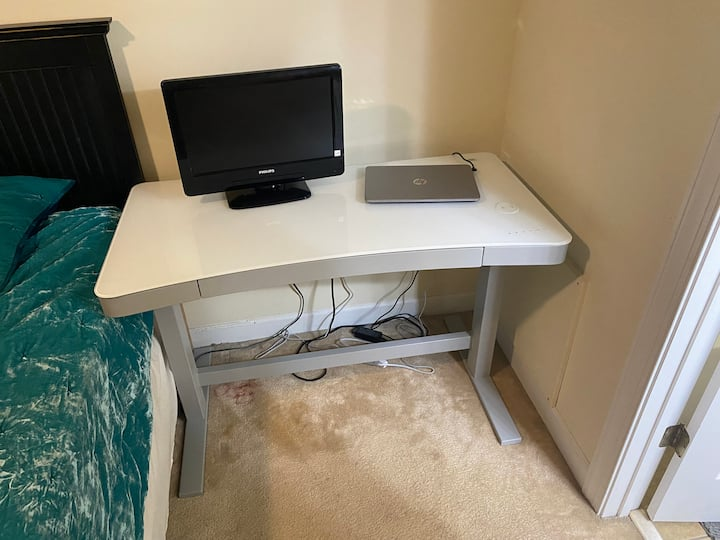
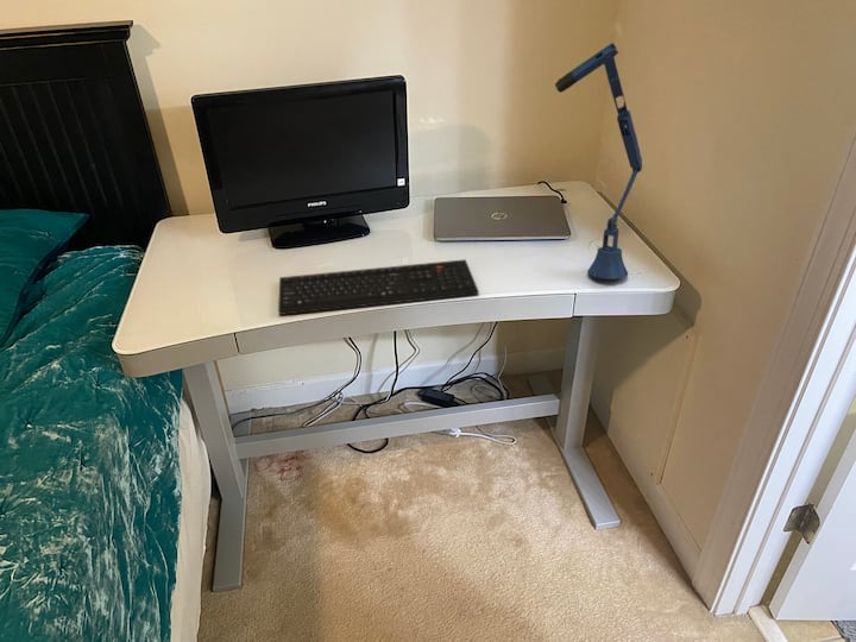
+ desk lamp [554,42,643,281]
+ keyboard [277,258,480,316]
